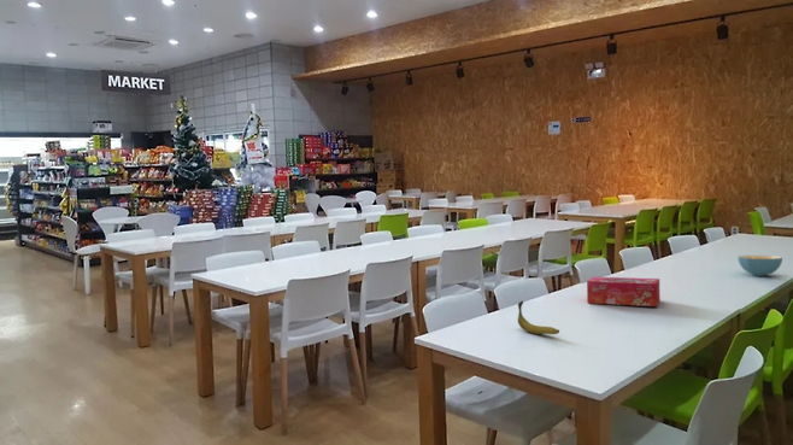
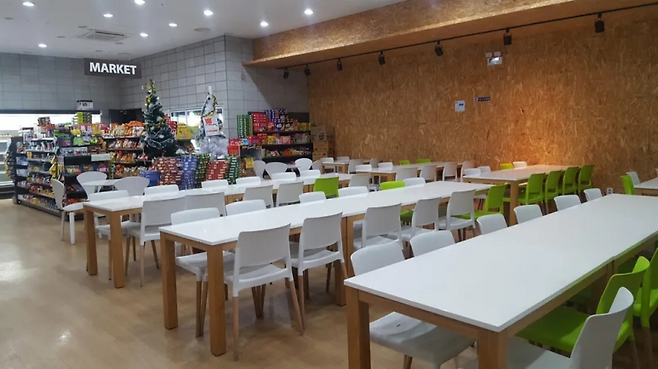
- banana [517,300,560,335]
- tissue box [586,275,662,308]
- cereal bowl [736,254,783,277]
